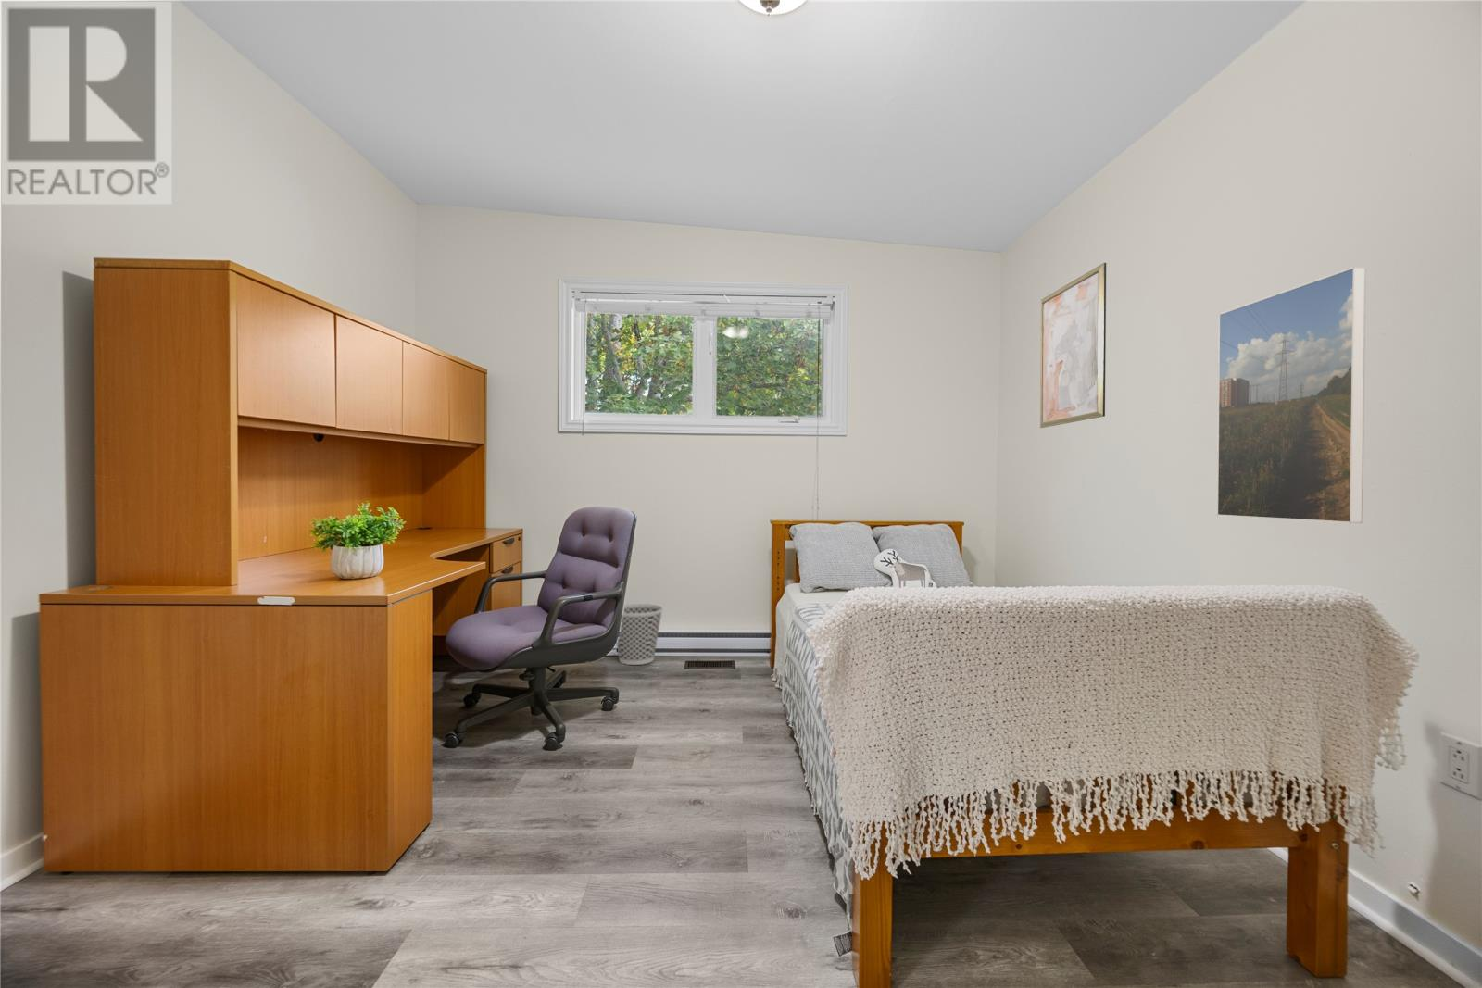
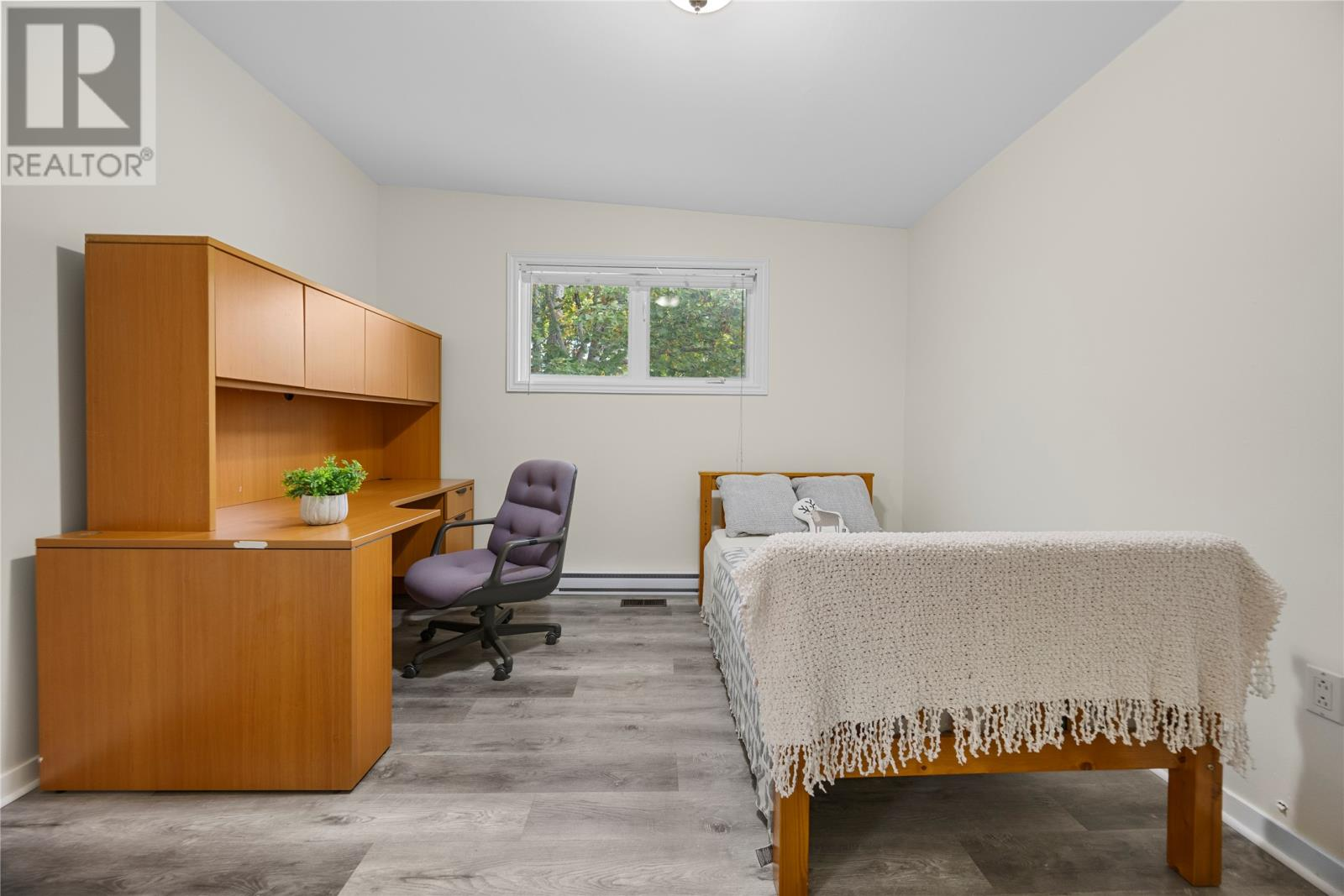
- wastebasket [616,603,664,666]
- wall art [1039,262,1107,429]
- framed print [1216,266,1367,524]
